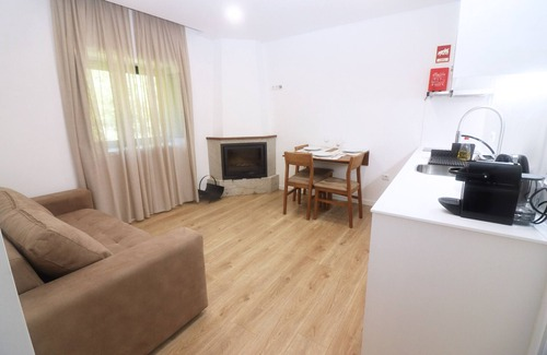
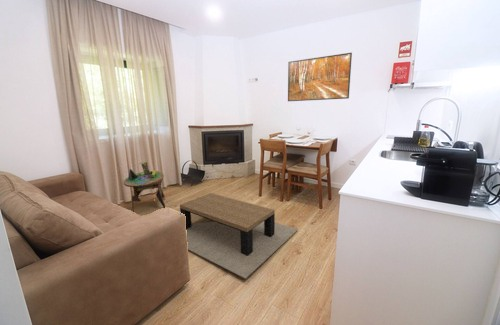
+ side table [123,161,166,213]
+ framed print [287,52,353,102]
+ coffee table [179,192,299,280]
